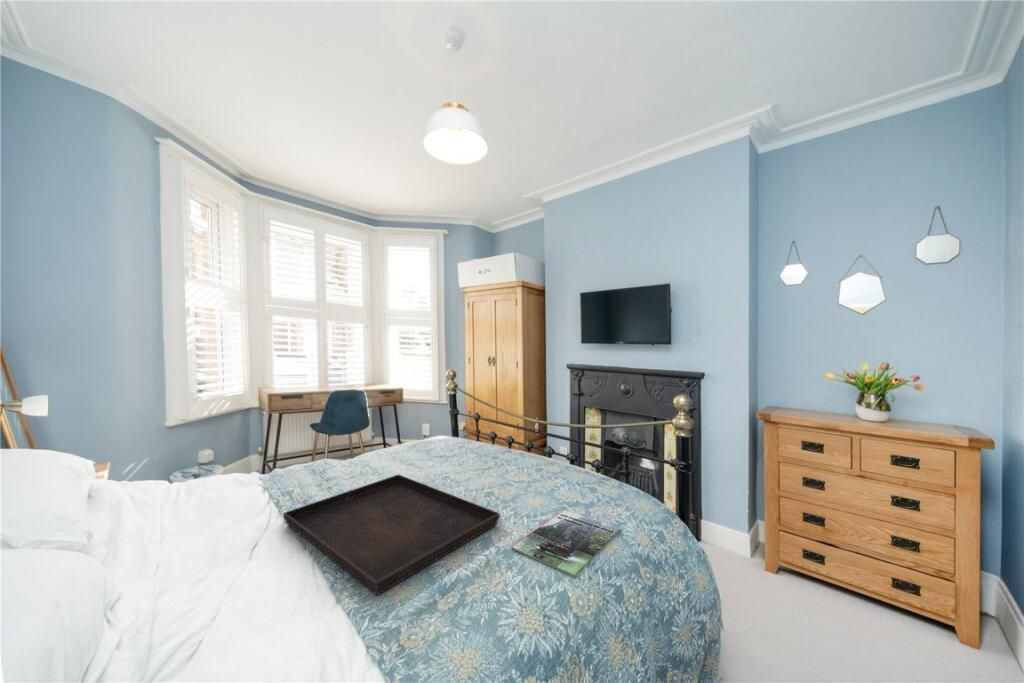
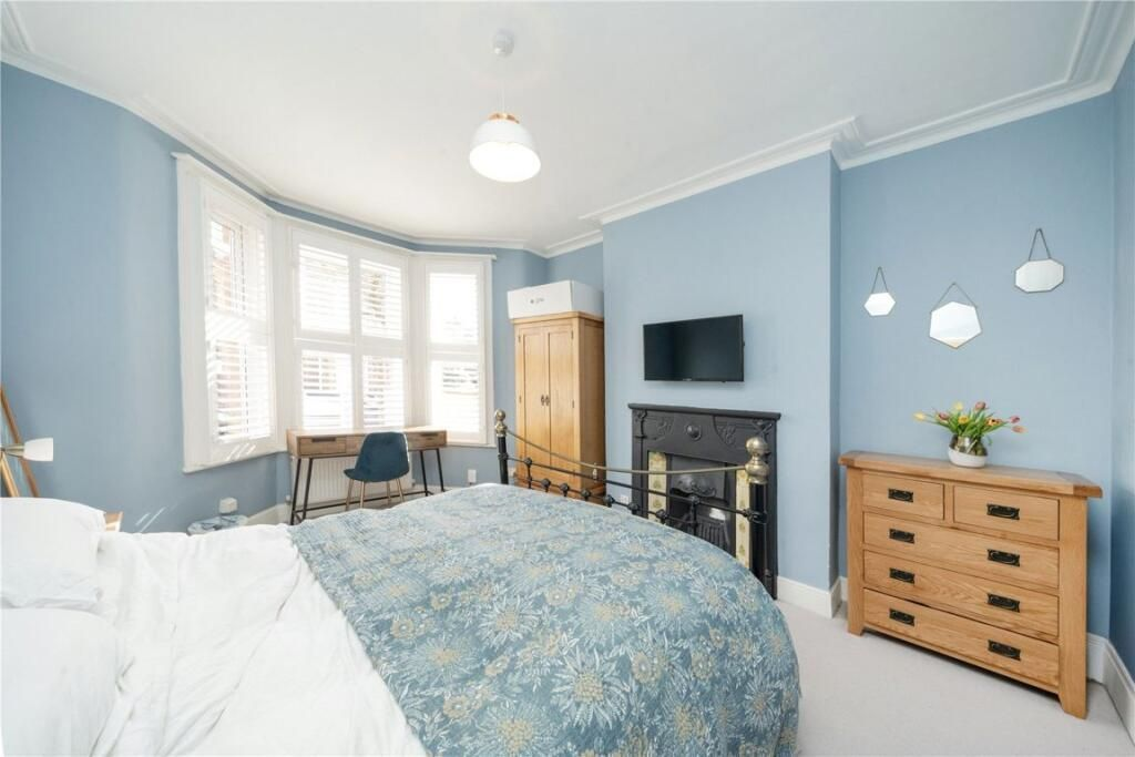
- magazine [511,509,622,578]
- serving tray [282,473,501,596]
